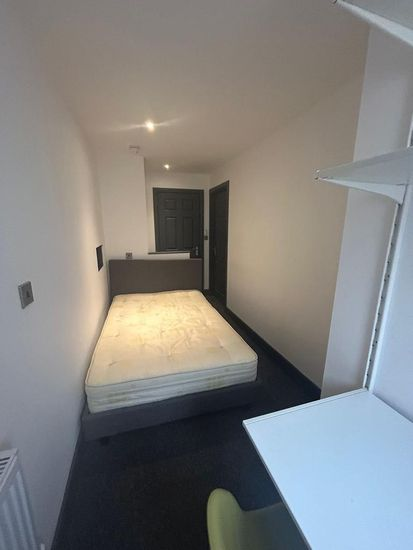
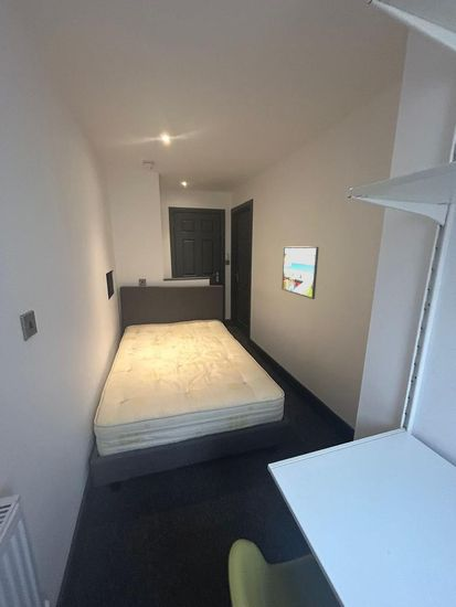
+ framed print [280,246,320,300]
